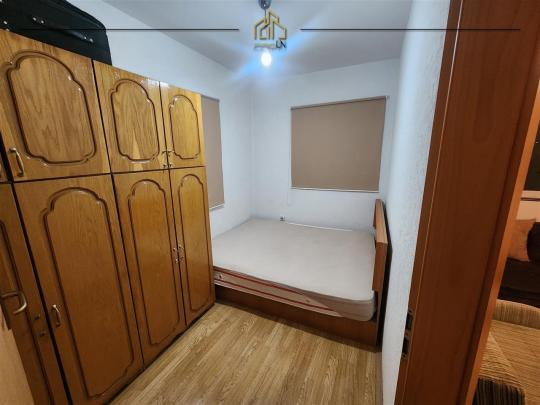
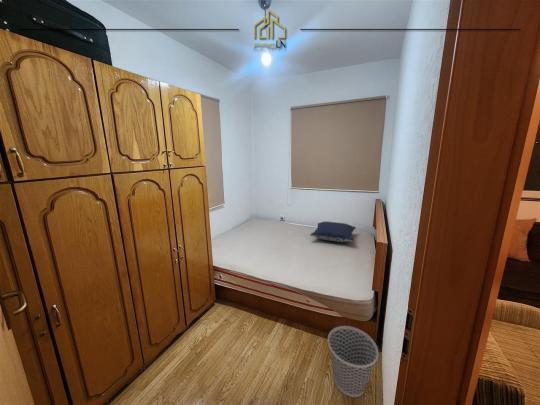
+ pillow [309,221,357,243]
+ wastebasket [327,325,379,398]
